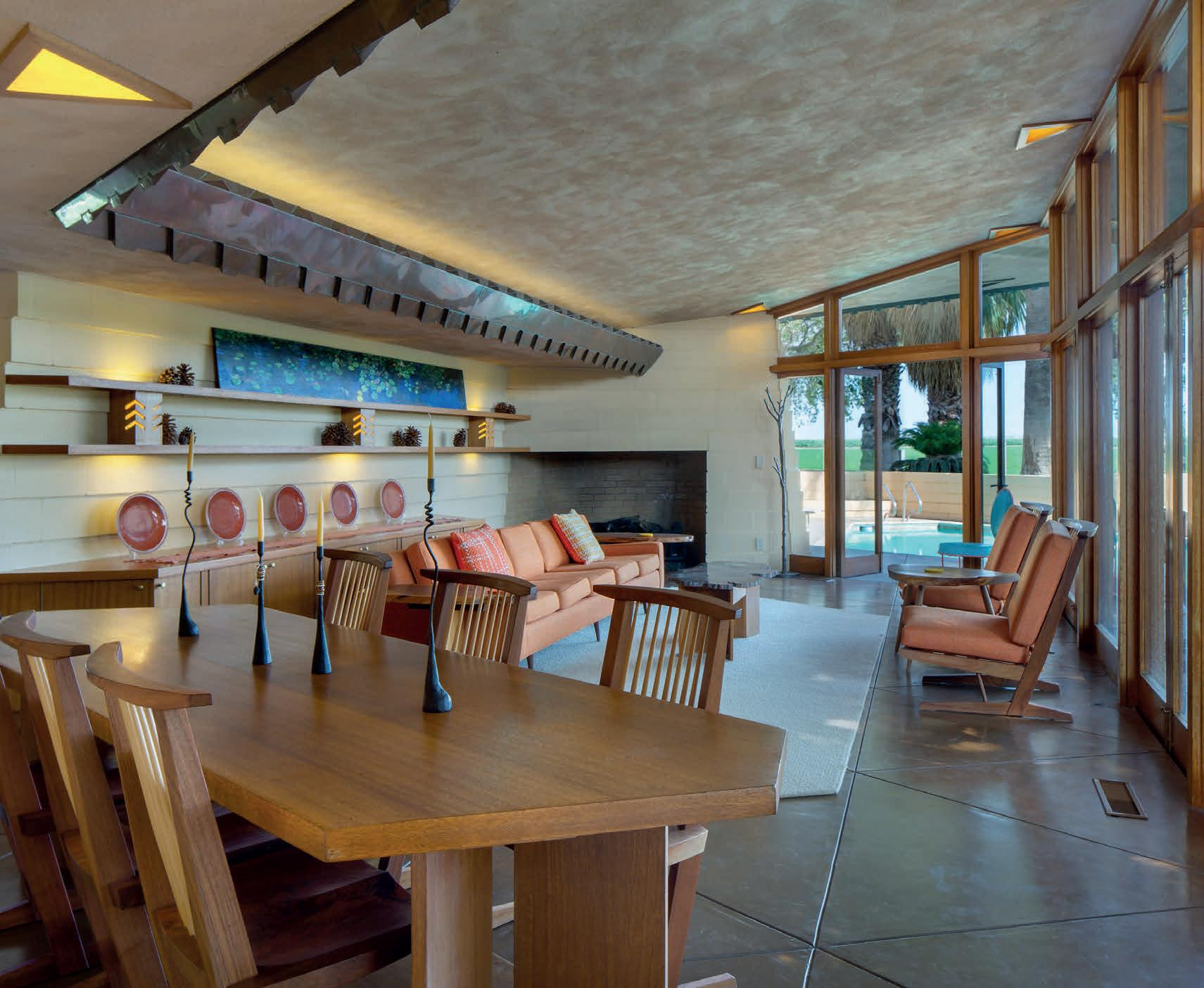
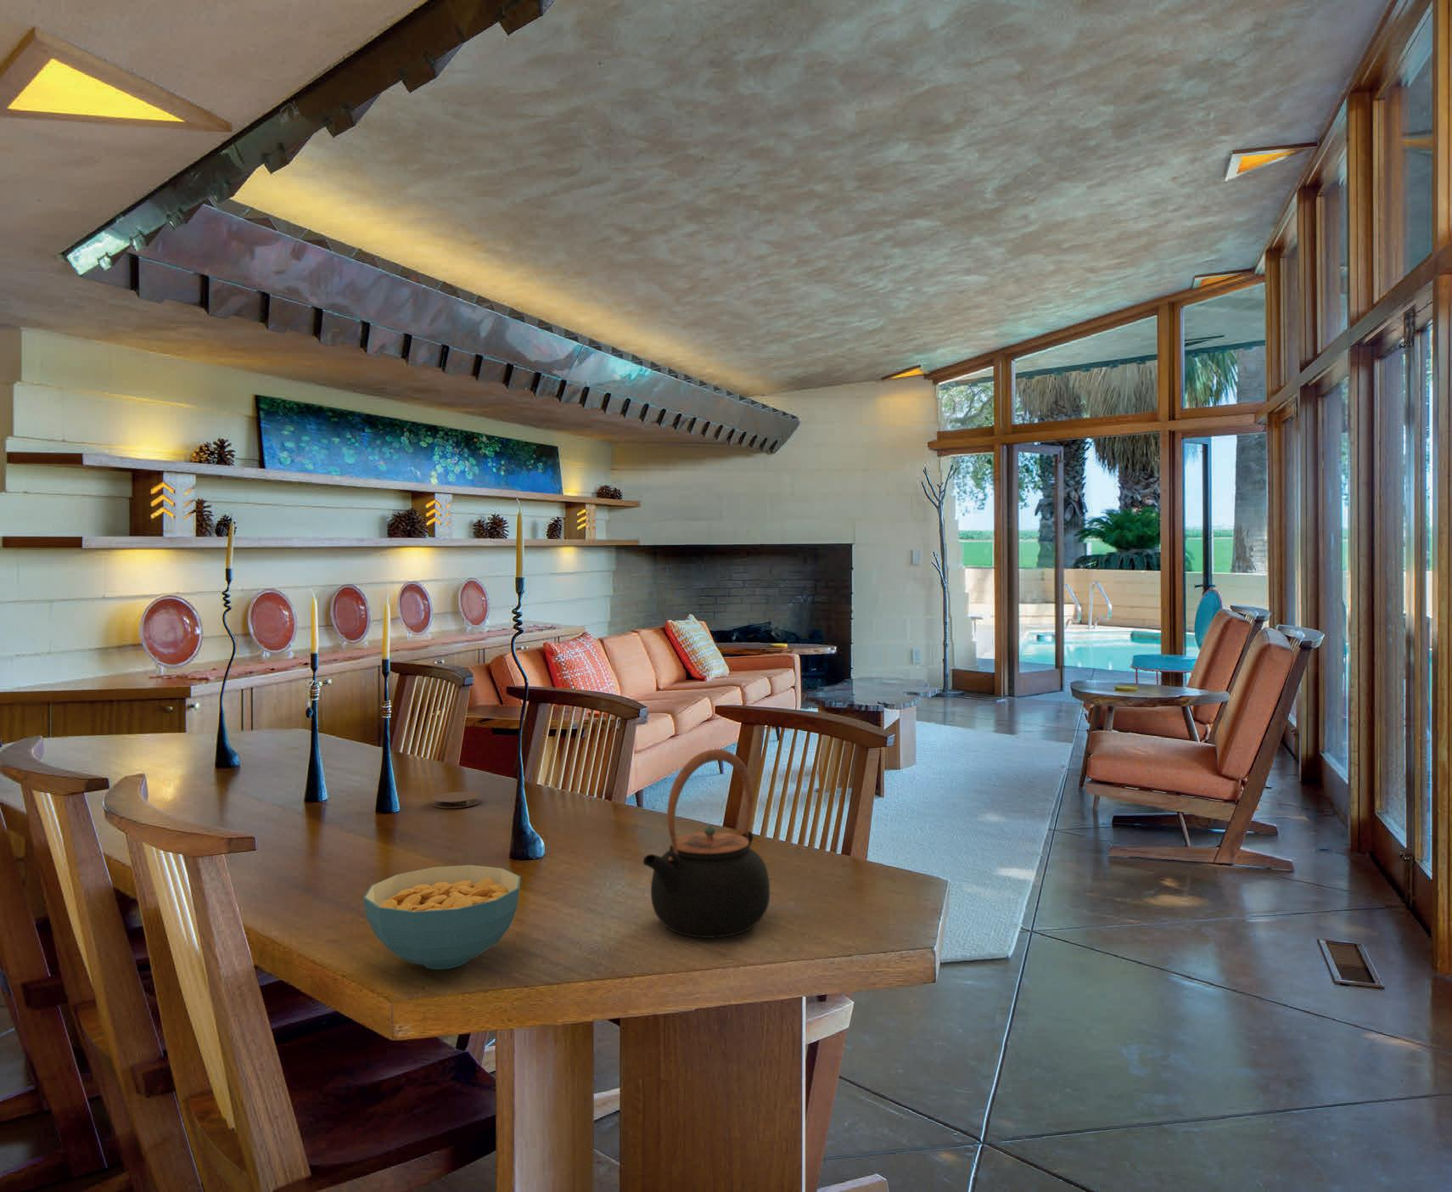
+ cereal bowl [362,864,521,970]
+ teapot [643,748,771,939]
+ coaster [431,791,480,810]
